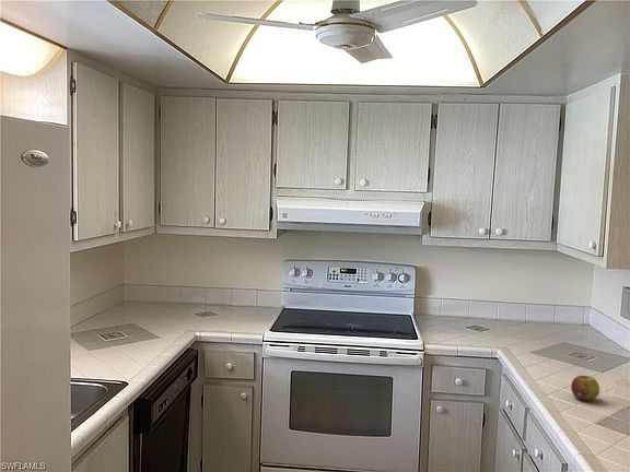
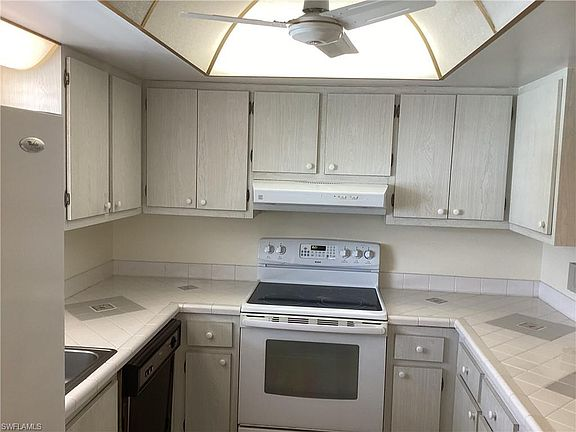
- fruit [570,375,600,401]
